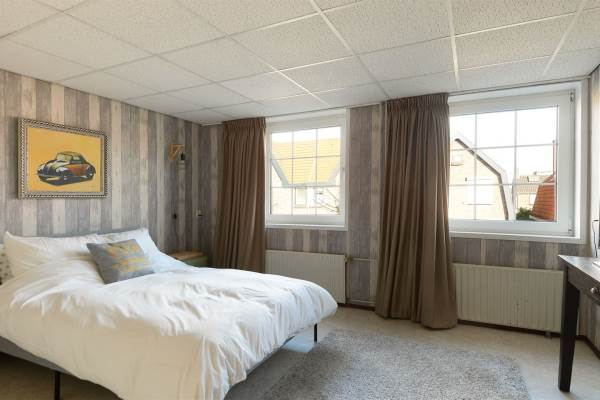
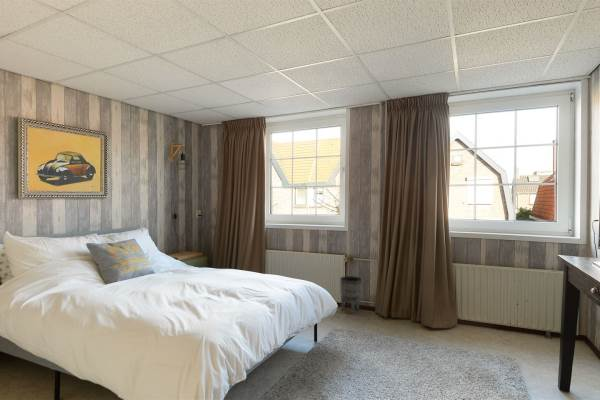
+ planter [339,275,364,315]
